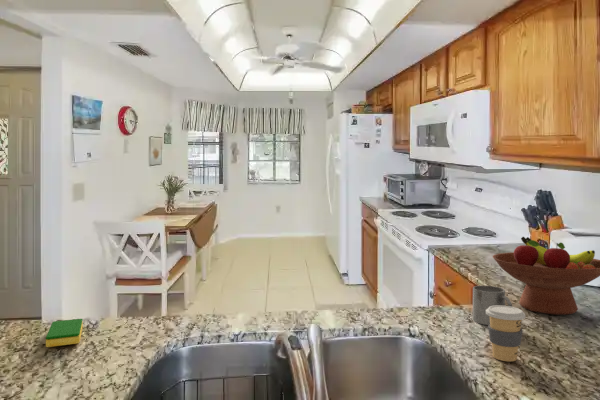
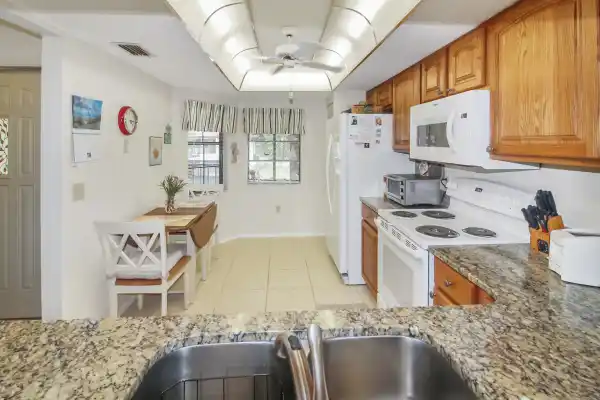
- mug [472,285,513,326]
- dish sponge [45,318,84,348]
- coffee cup [486,305,526,362]
- fruit bowl [492,236,600,316]
